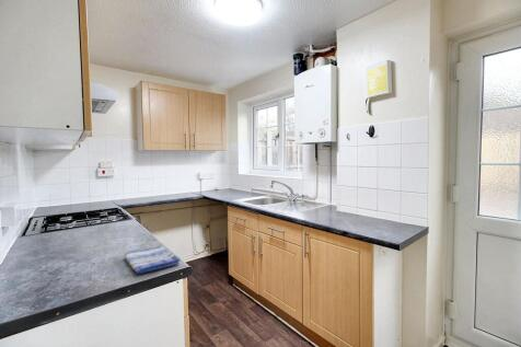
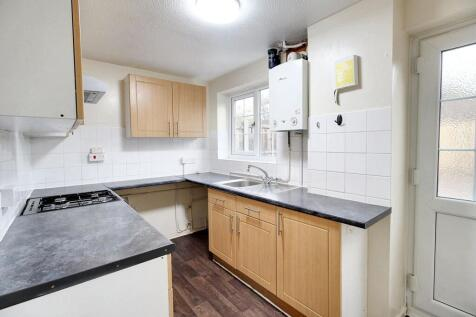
- dish towel [124,244,181,275]
